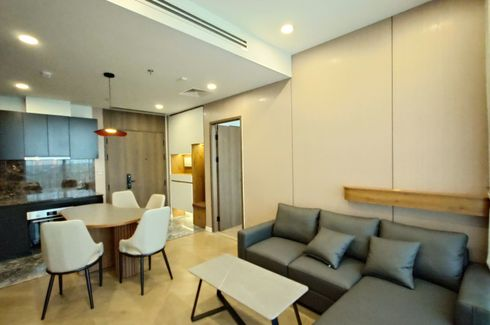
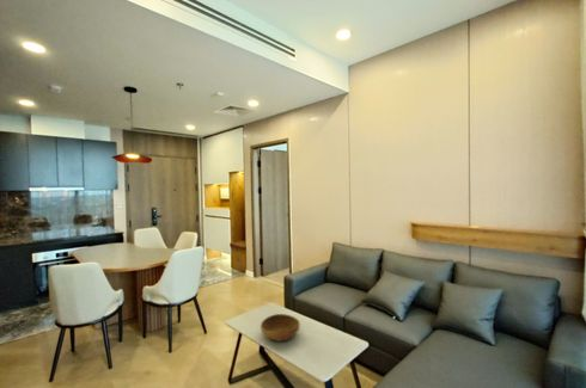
+ bowl [260,313,301,343]
